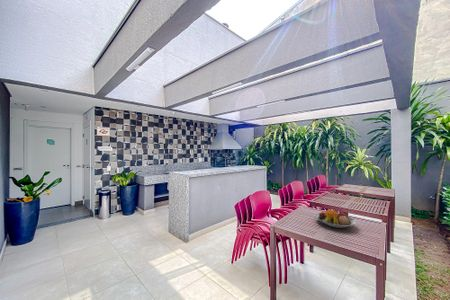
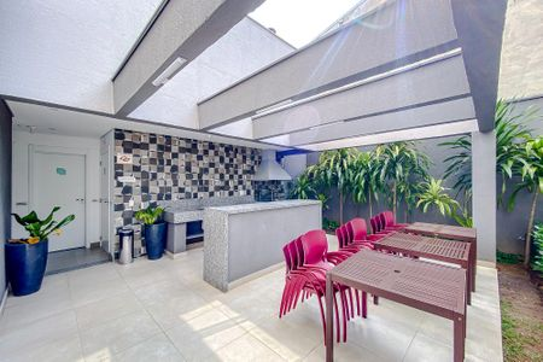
- fruit bowl [314,209,357,229]
